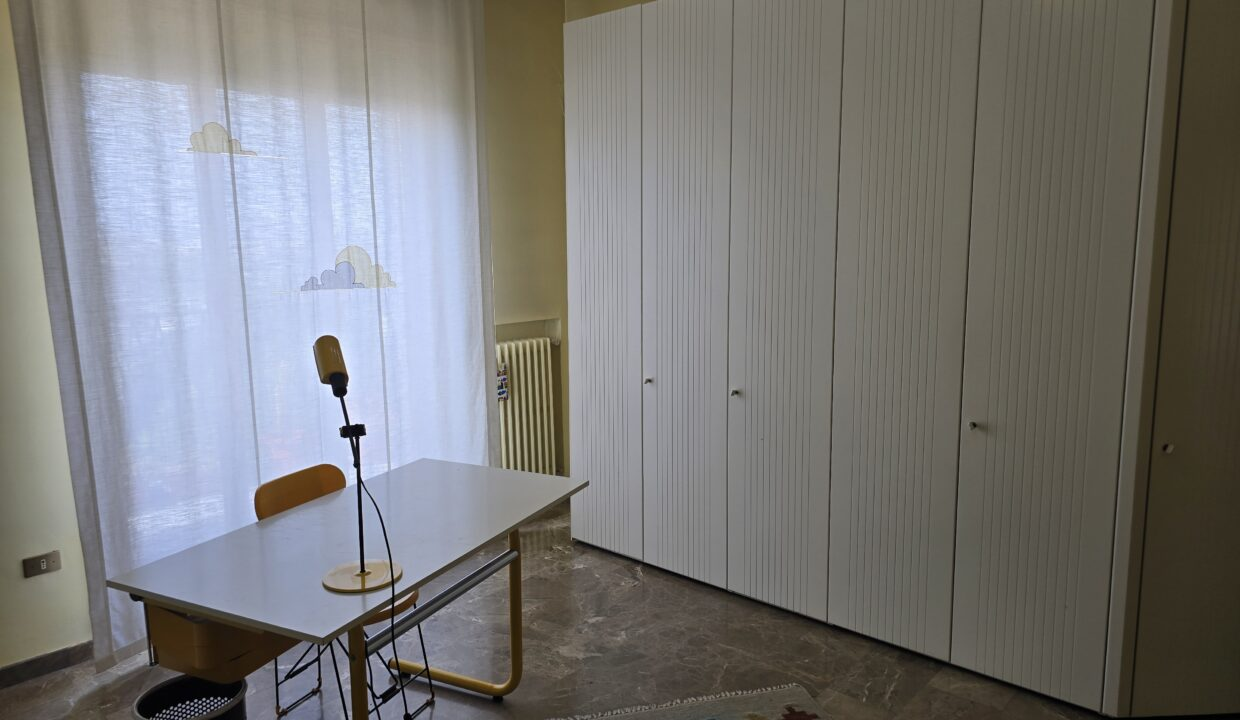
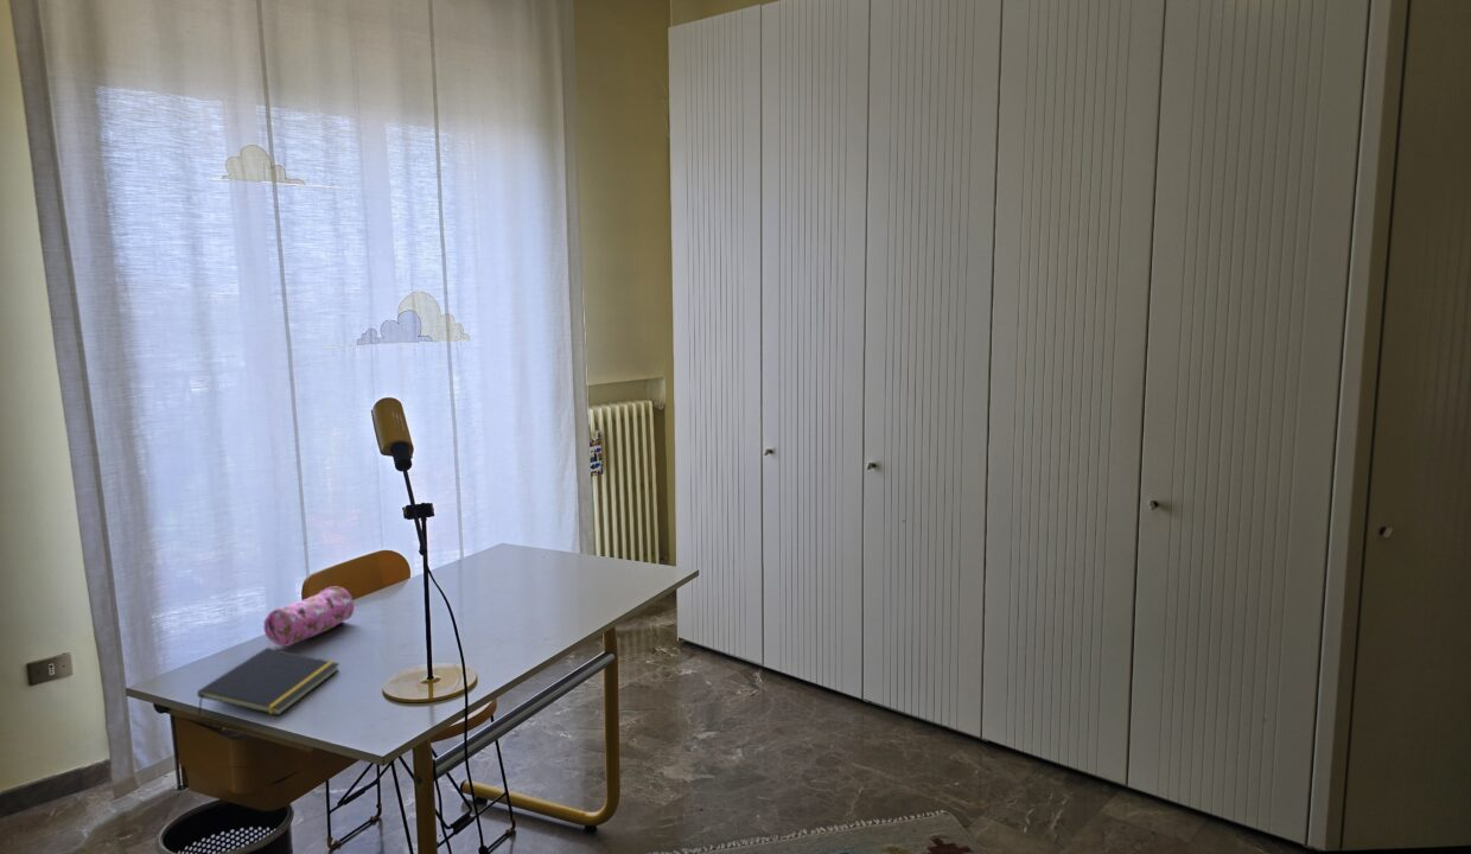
+ pencil case [262,585,355,648]
+ notepad [197,646,340,716]
